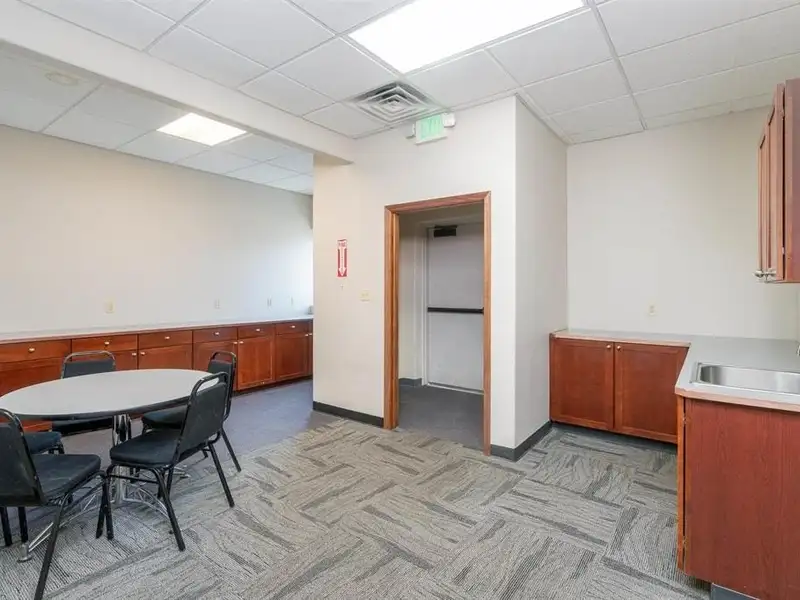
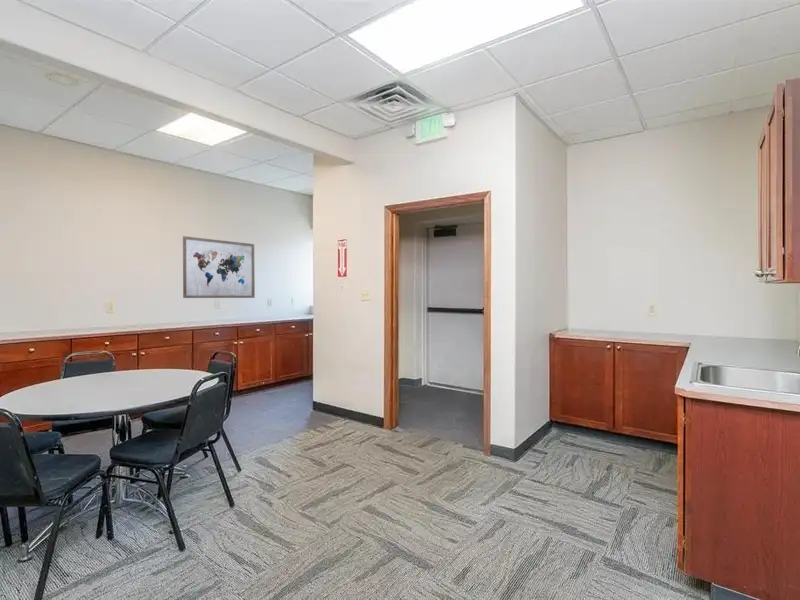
+ wall art [182,235,256,299]
